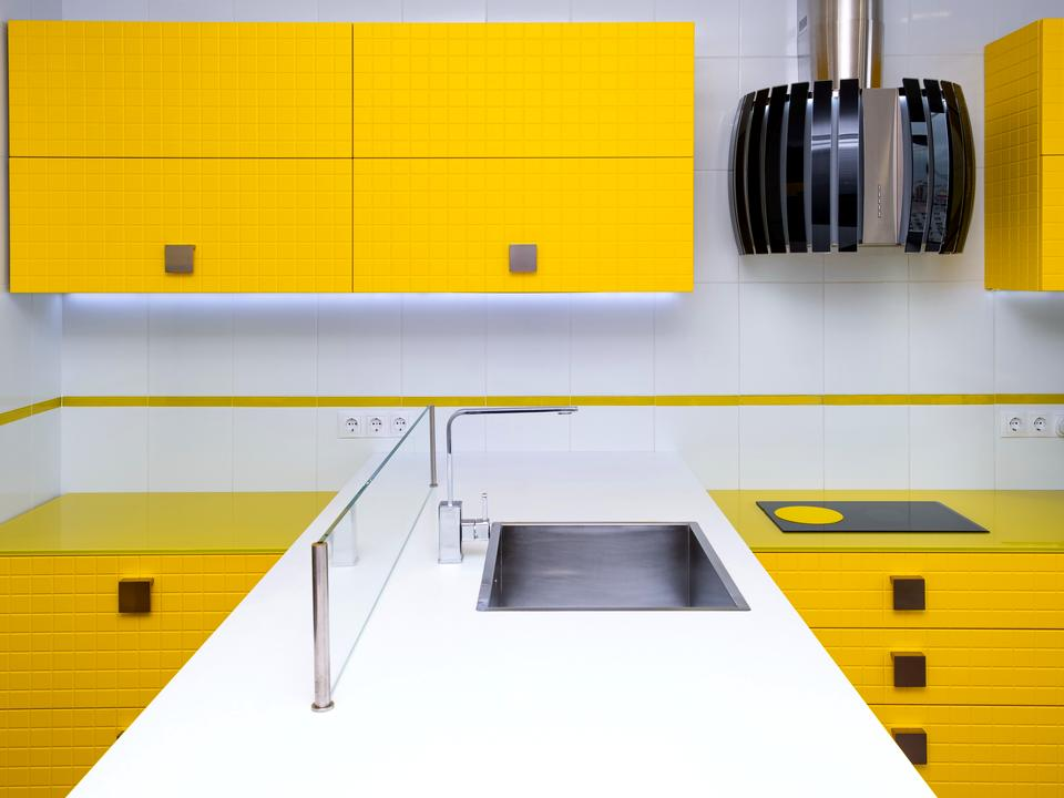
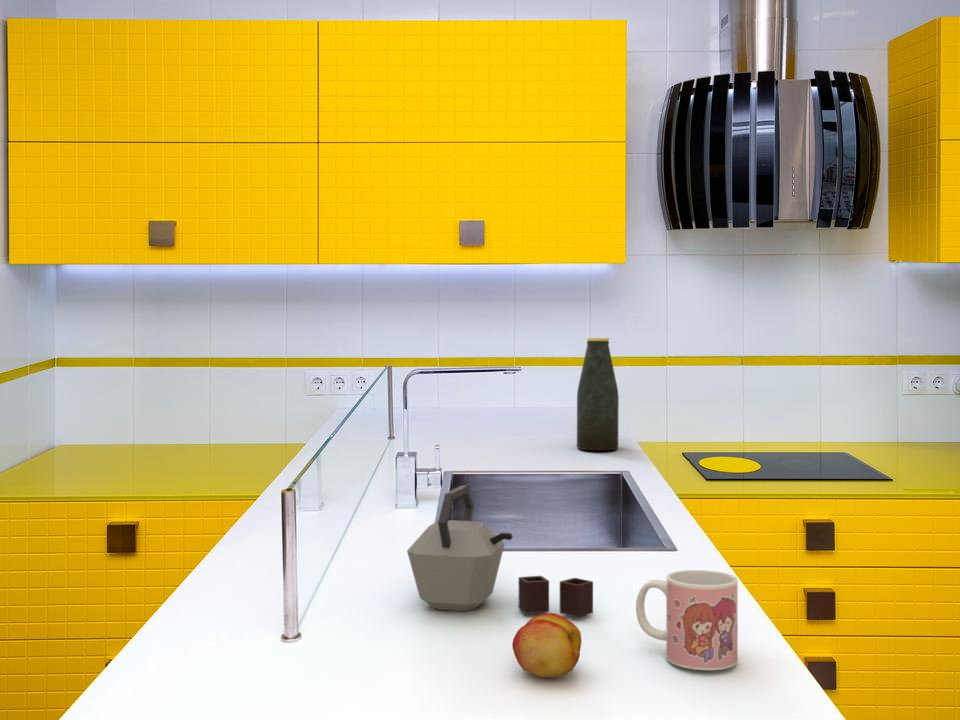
+ bottle [576,337,620,451]
+ fruit [511,612,582,679]
+ mug [635,569,739,671]
+ kettle [406,484,594,618]
